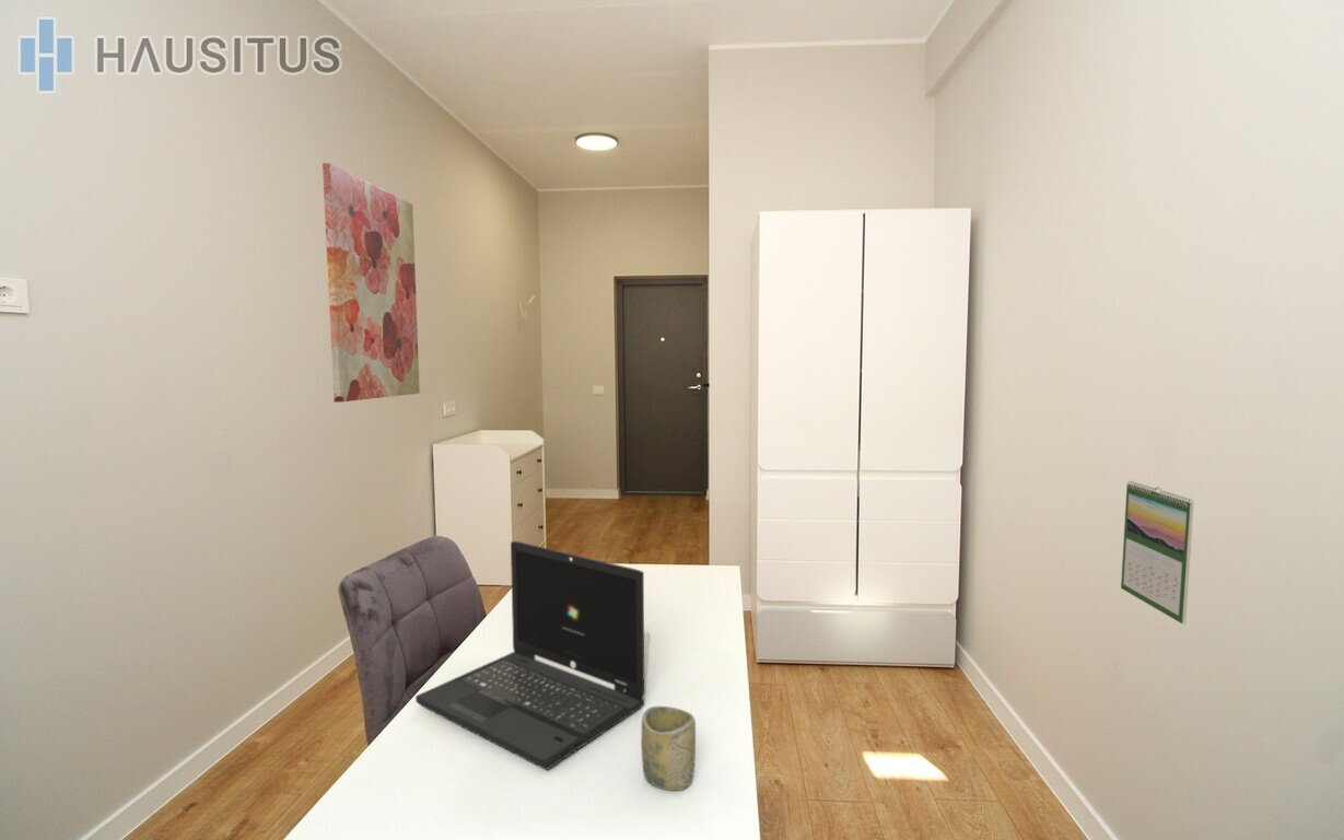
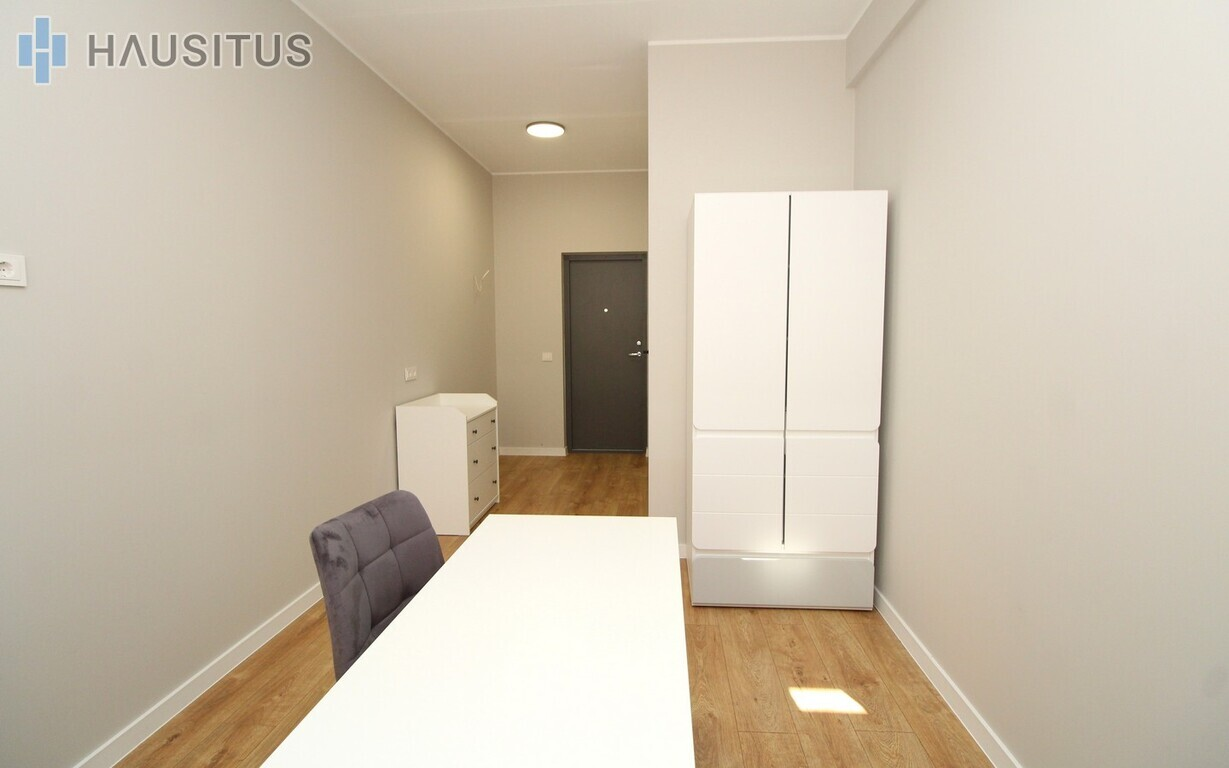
- laptop [414,540,645,771]
- wall art [322,162,421,404]
- cup [640,705,697,792]
- calendar [1120,480,1195,626]
